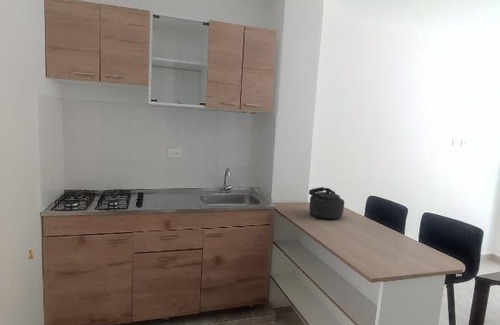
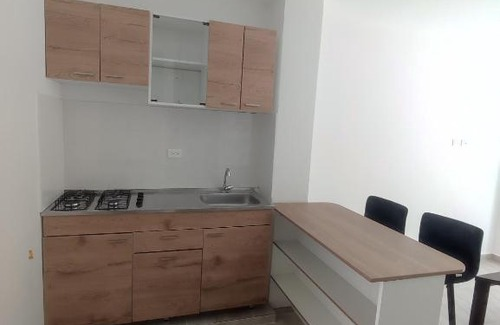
- kettle [308,186,345,221]
